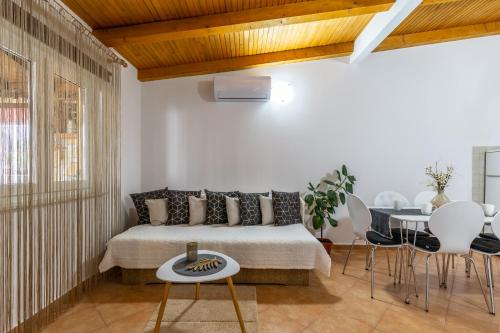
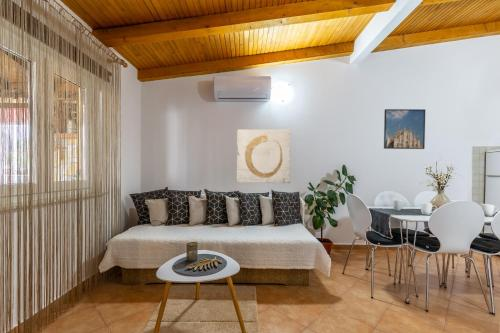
+ wall art [236,128,292,184]
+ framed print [383,108,426,150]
